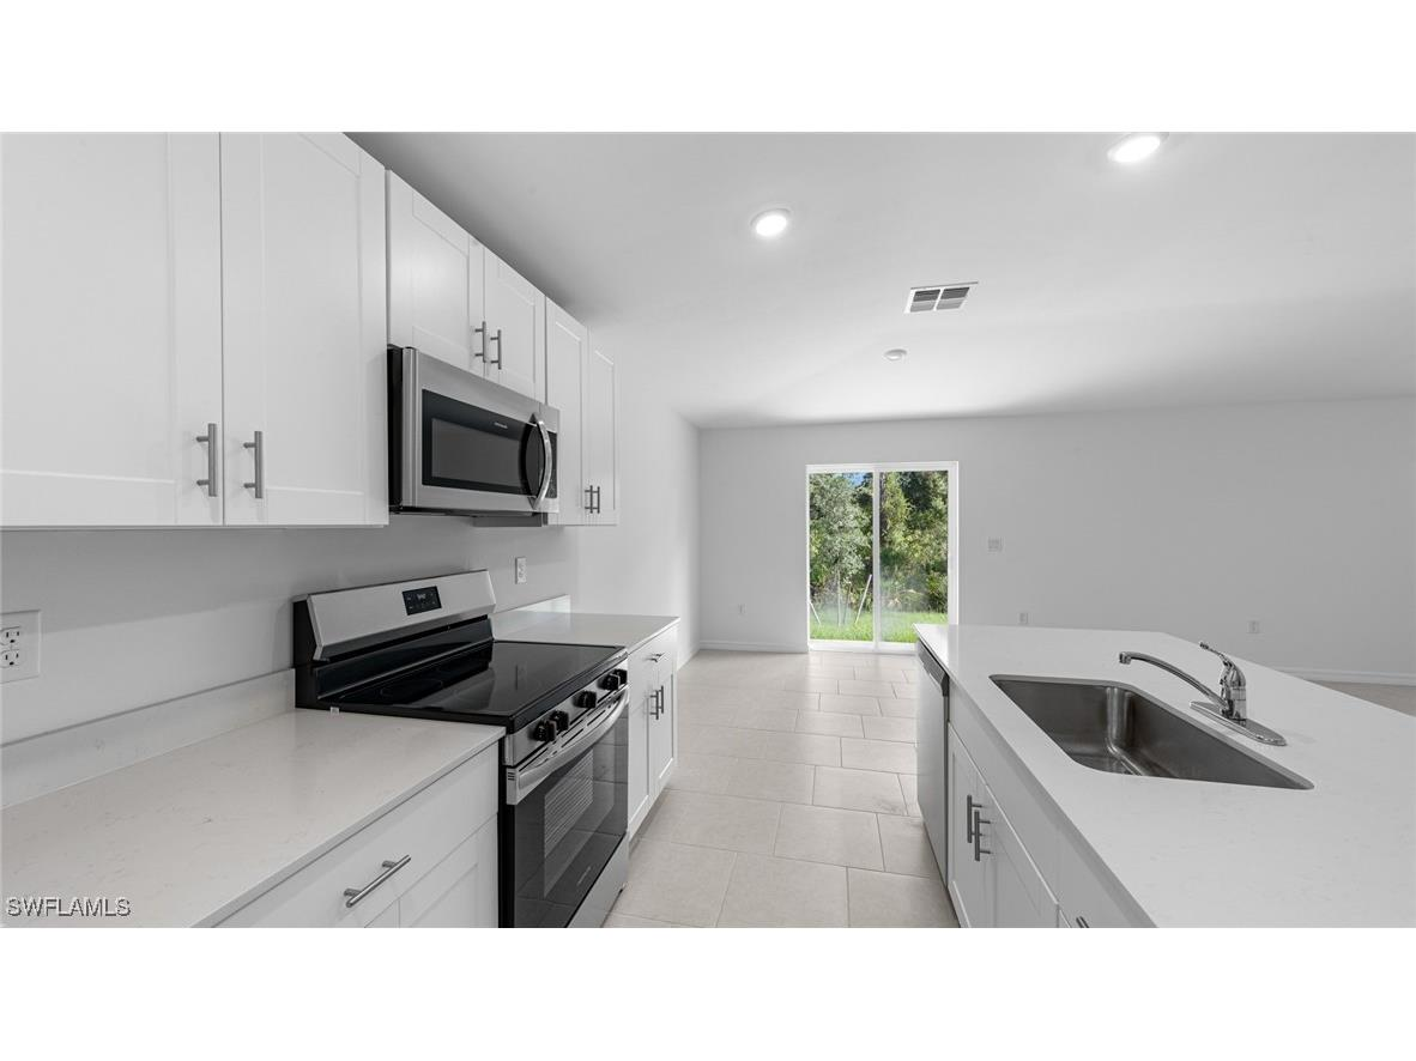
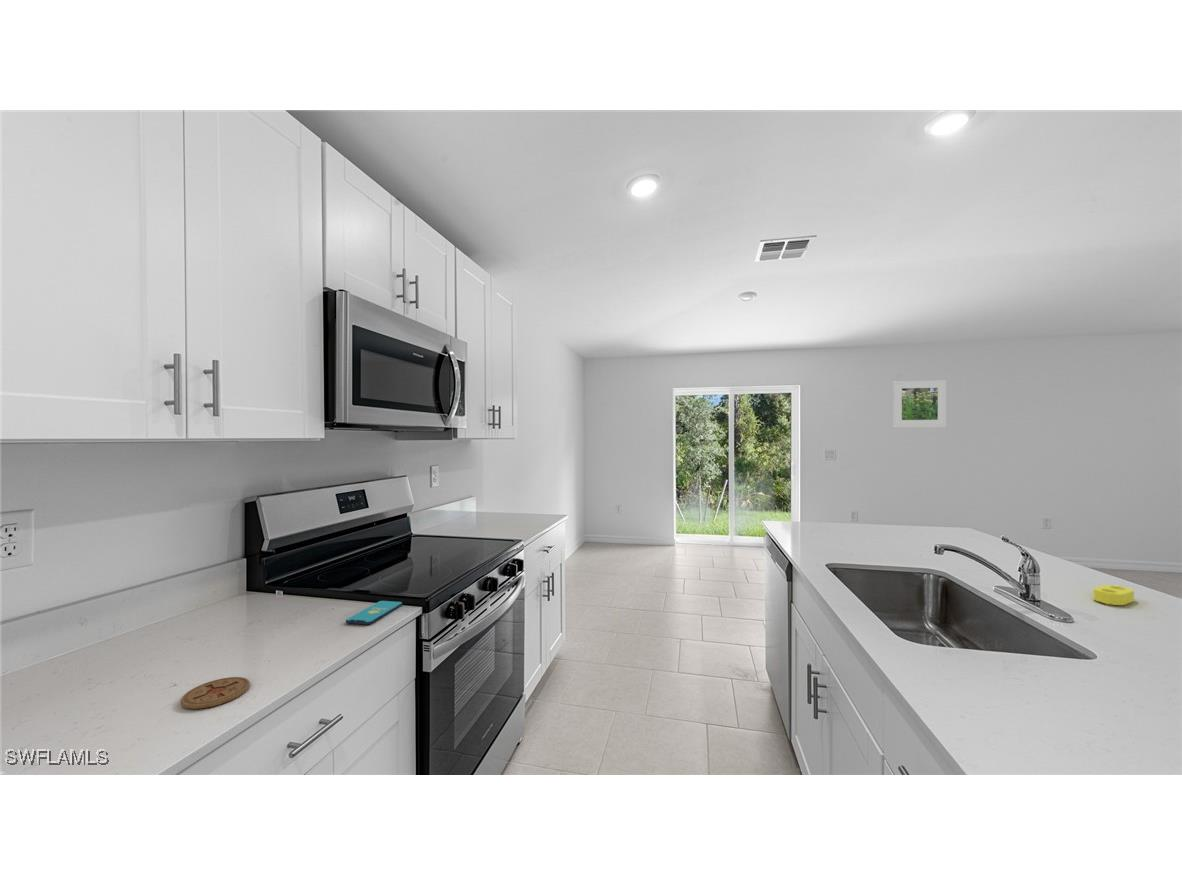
+ smartphone [345,600,403,626]
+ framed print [892,379,947,428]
+ sponge [1092,584,1135,606]
+ coaster [180,676,251,710]
